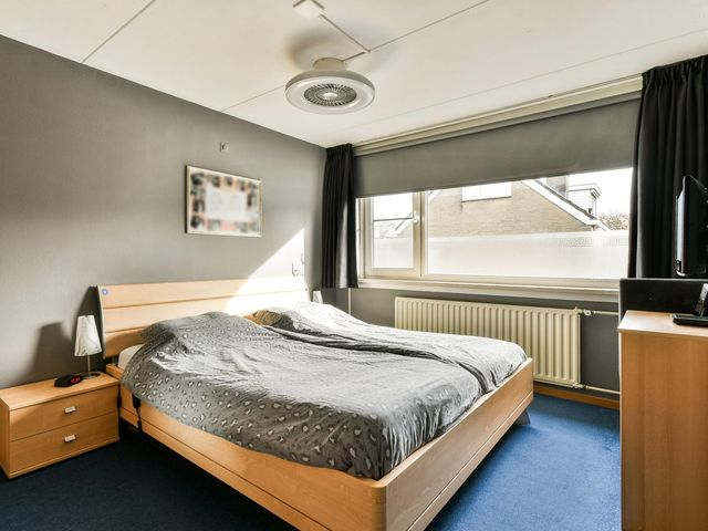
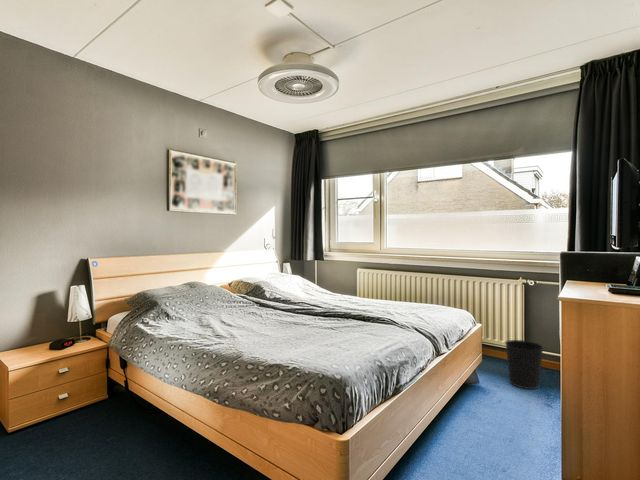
+ wastebasket [504,339,545,390]
